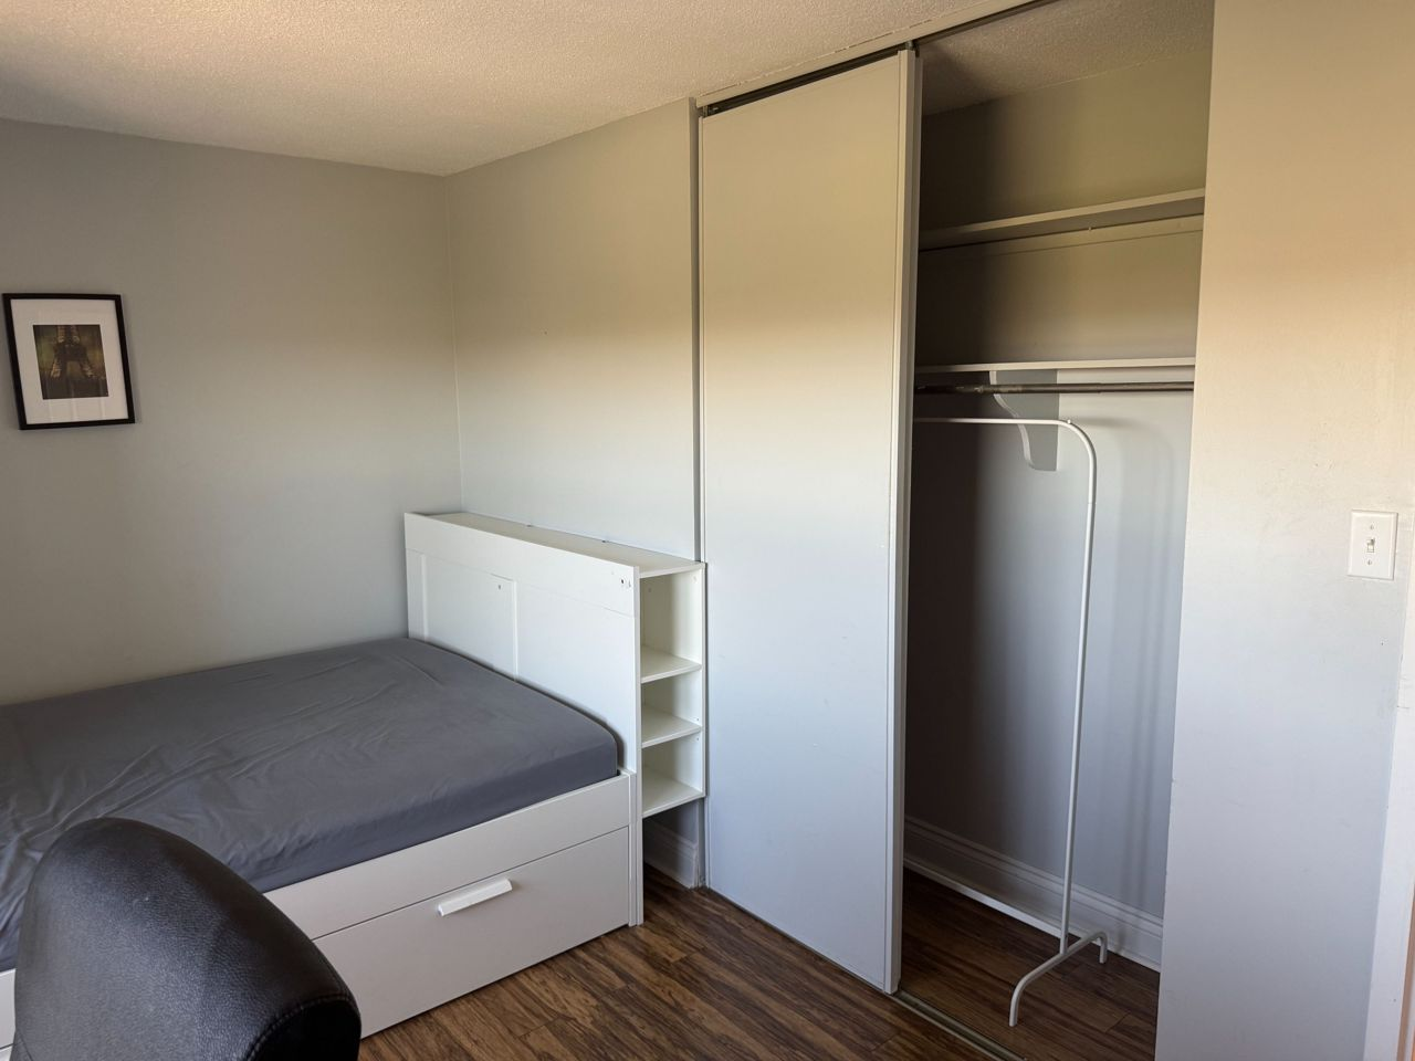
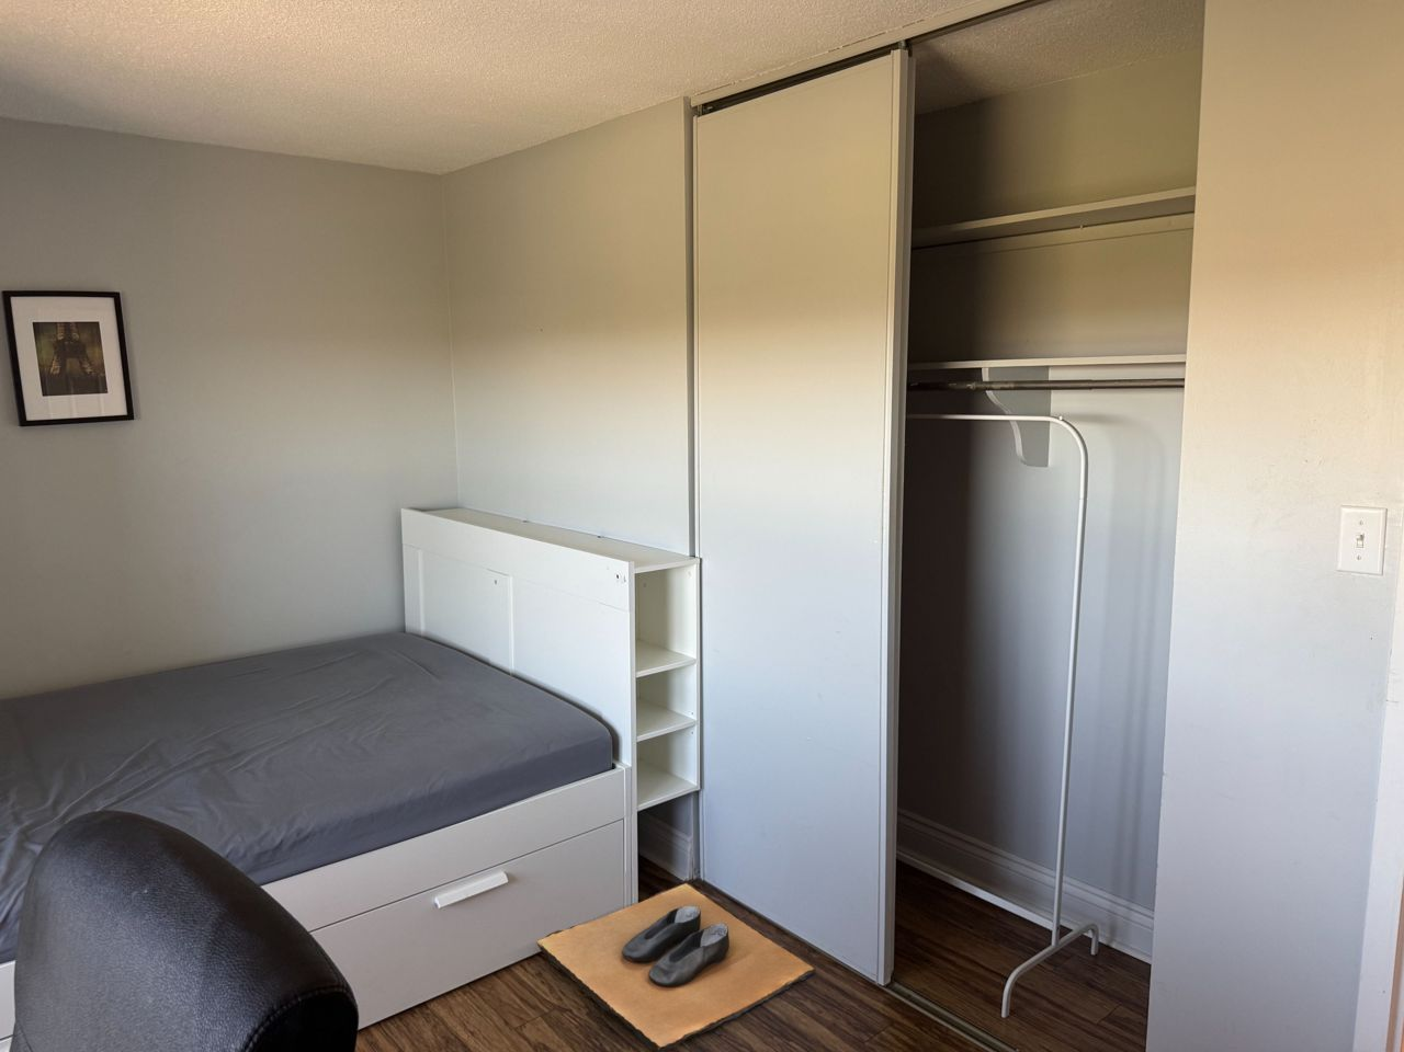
+ shoes [535,882,816,1052]
